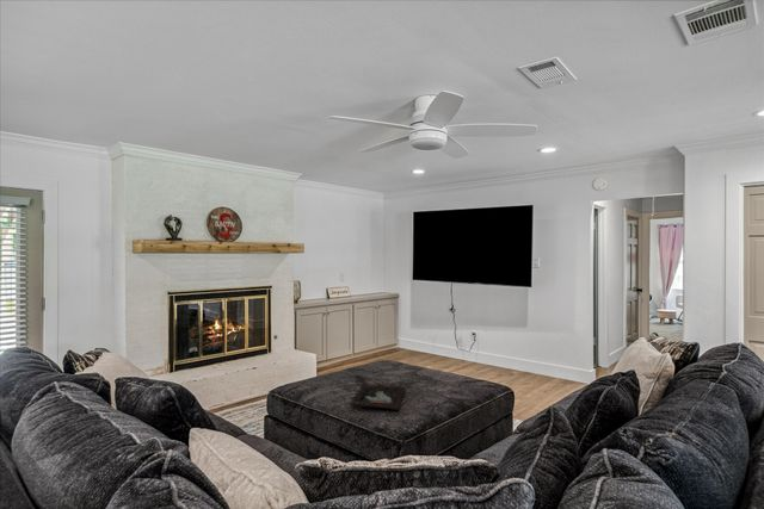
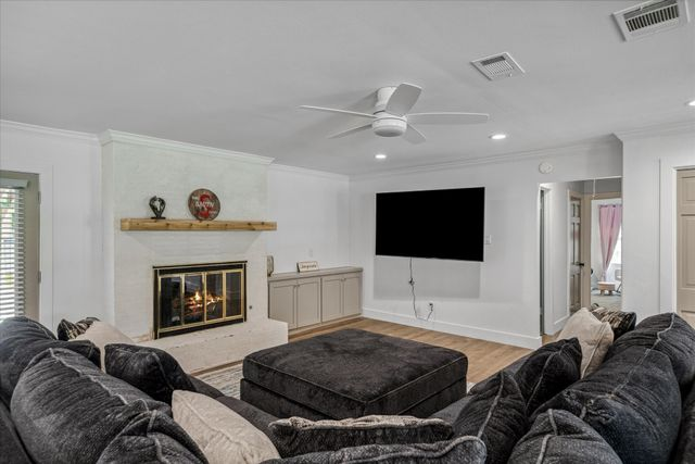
- decorative tray [350,384,406,411]
